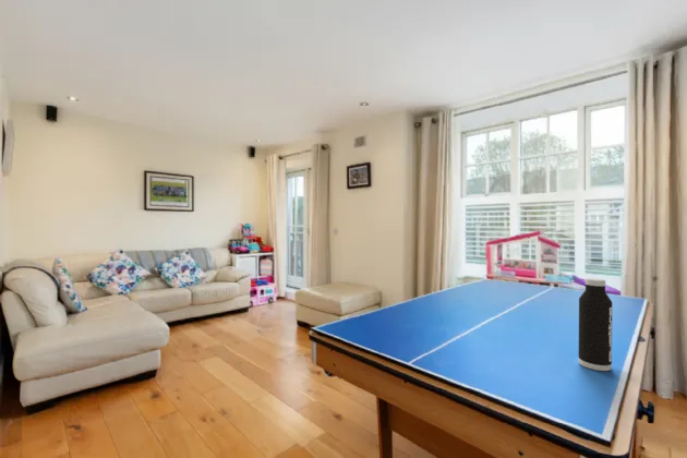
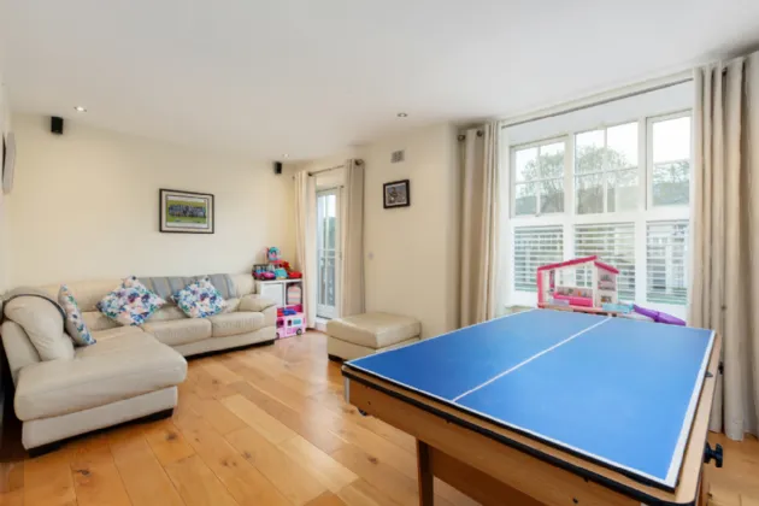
- water bottle [578,277,613,372]
